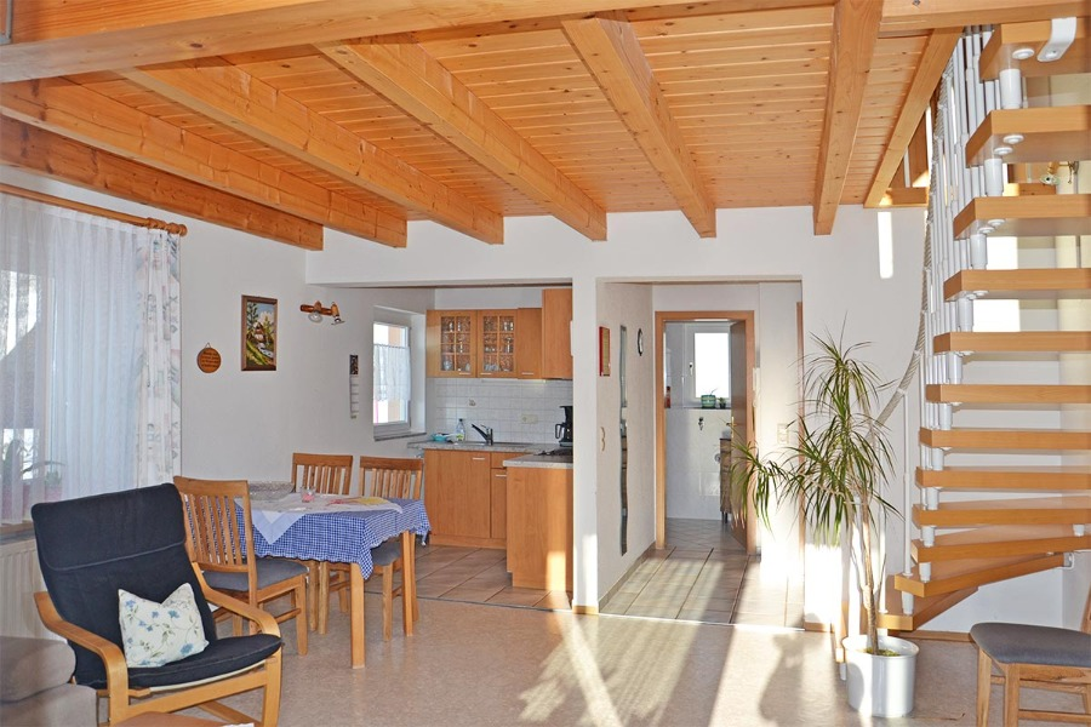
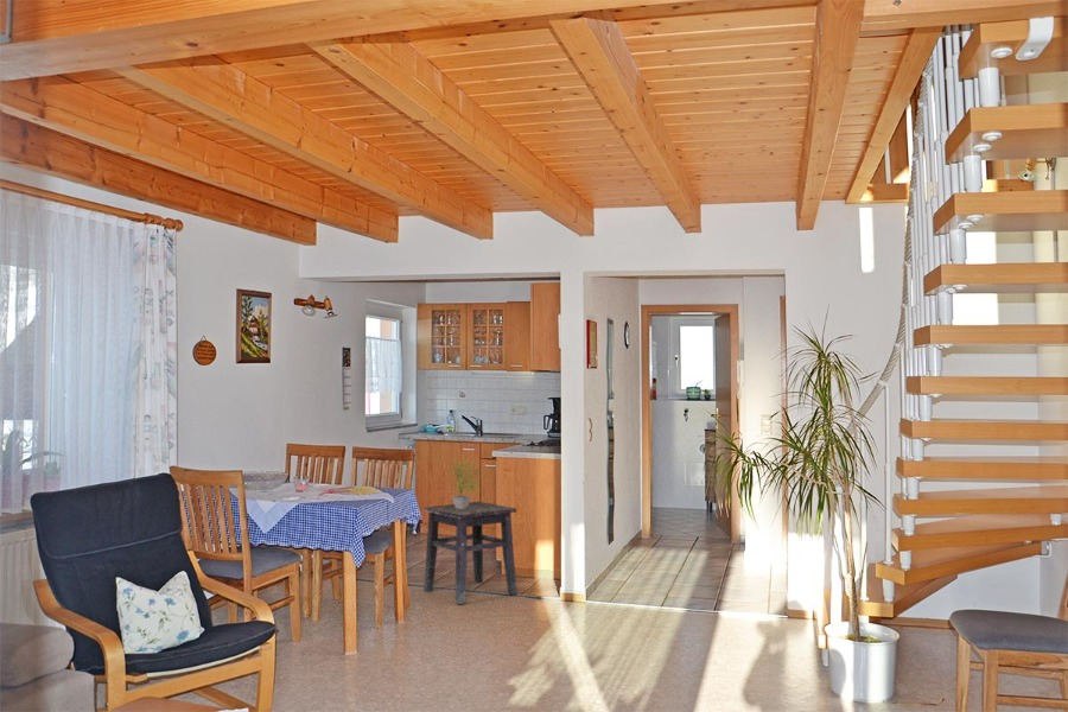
+ potted plant [445,453,485,509]
+ side table [422,501,517,605]
